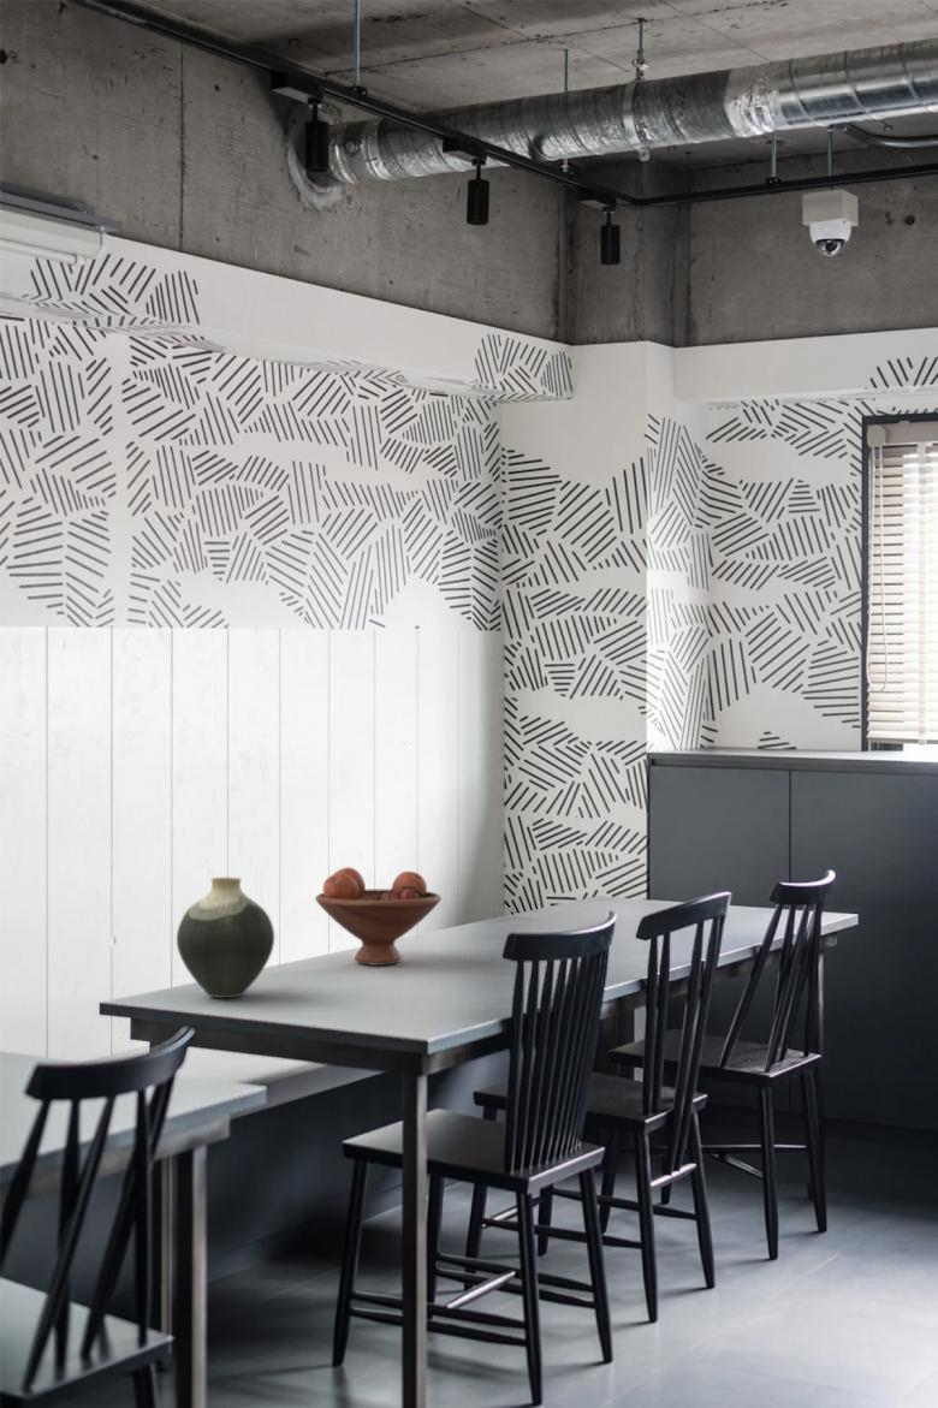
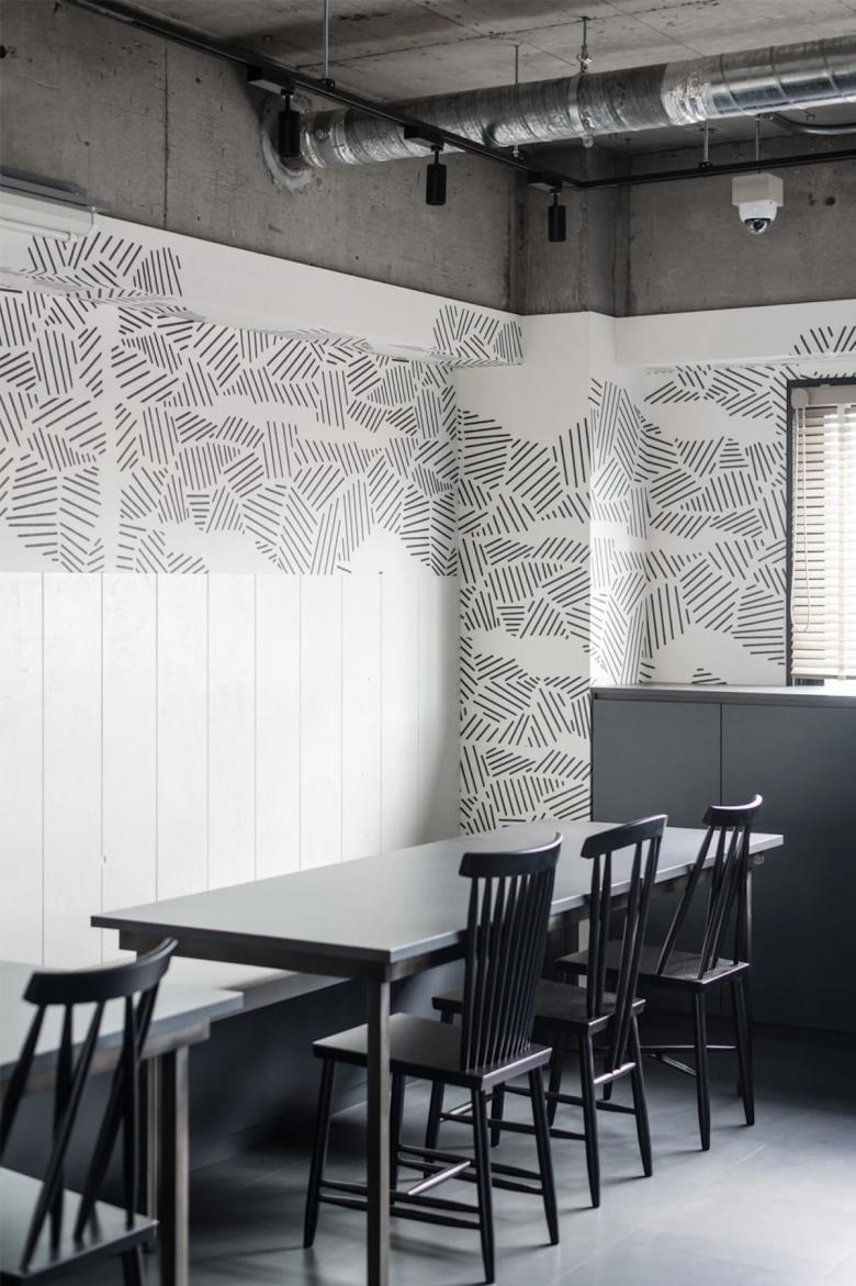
- vase [176,877,275,999]
- fruit bowl [314,866,443,966]
